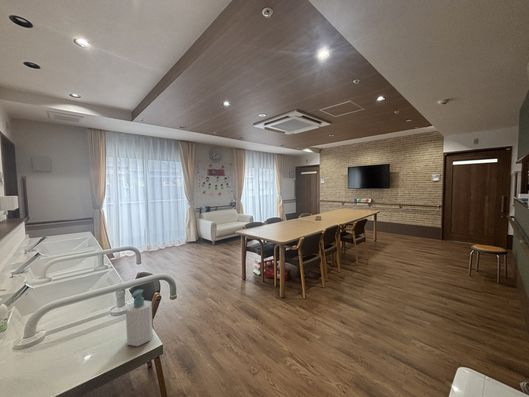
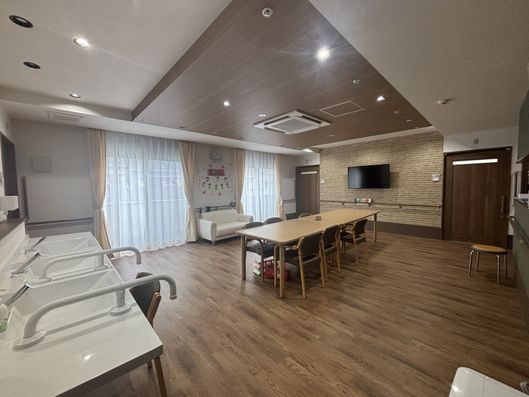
- soap bottle [125,288,154,347]
